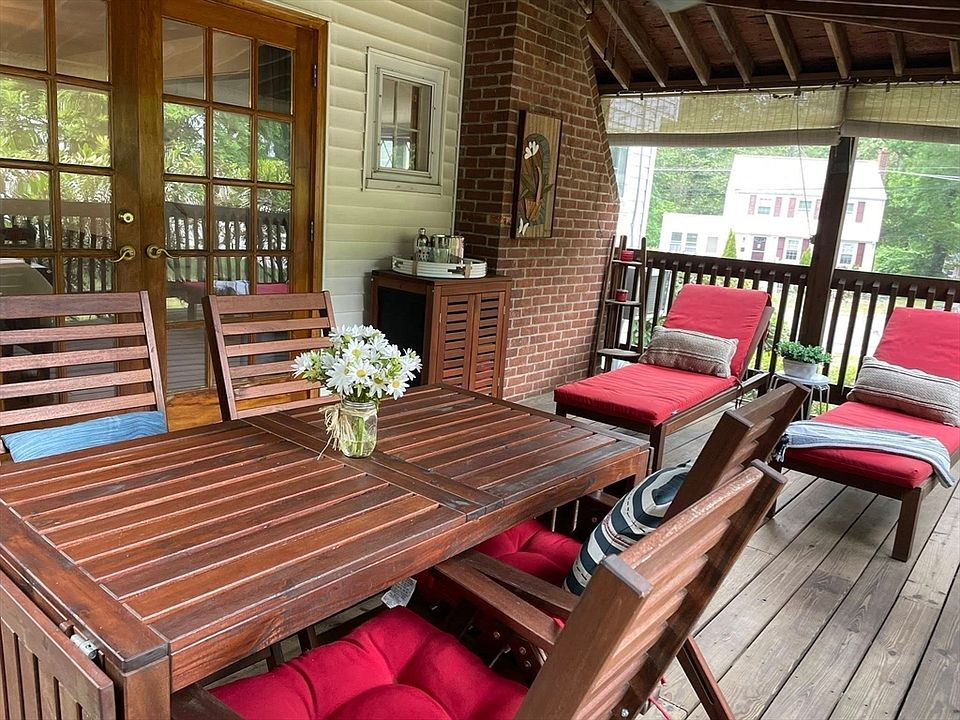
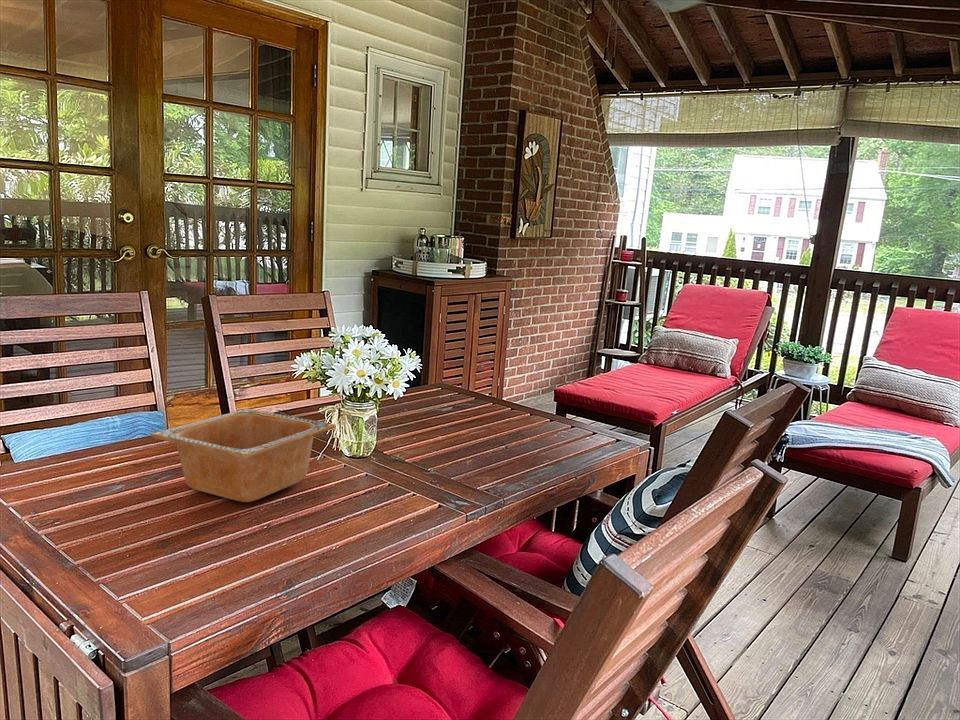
+ serving bowl [150,408,336,503]
